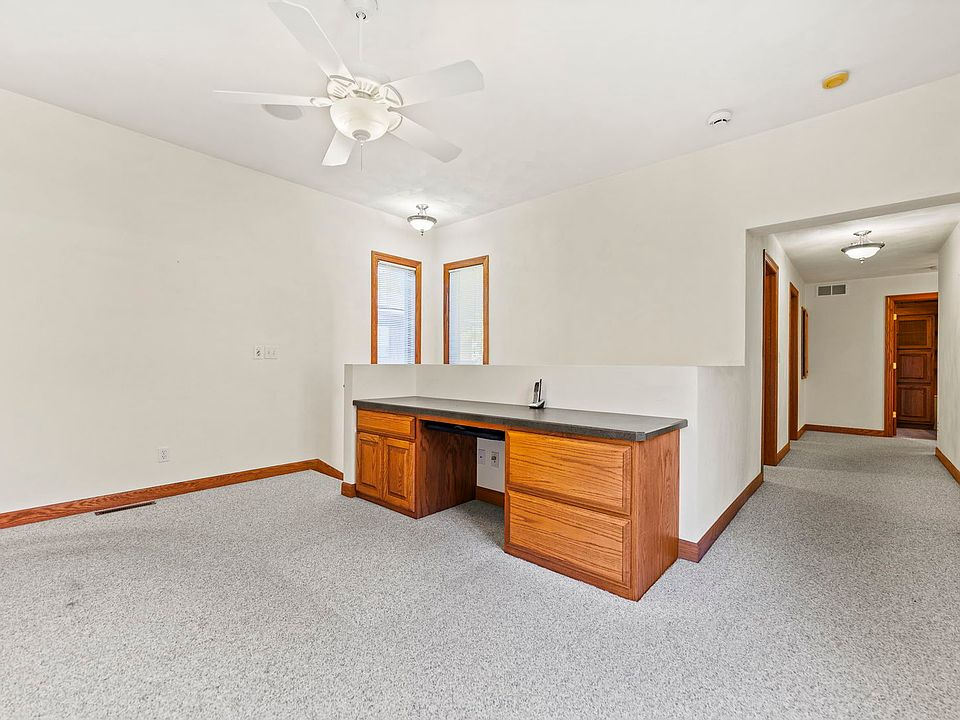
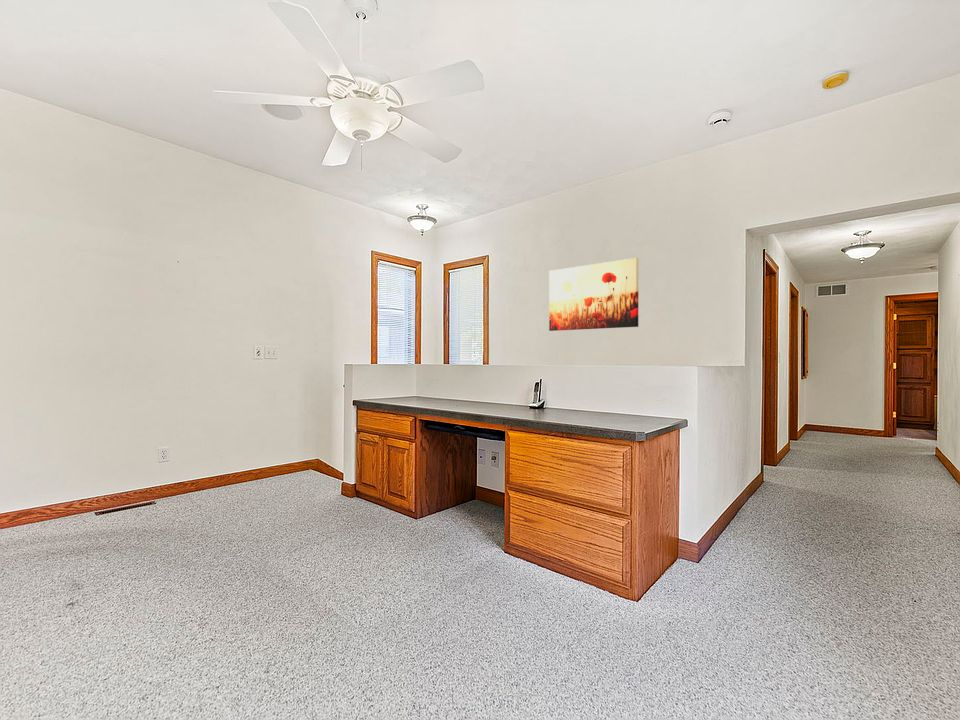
+ wall art [548,257,639,332]
